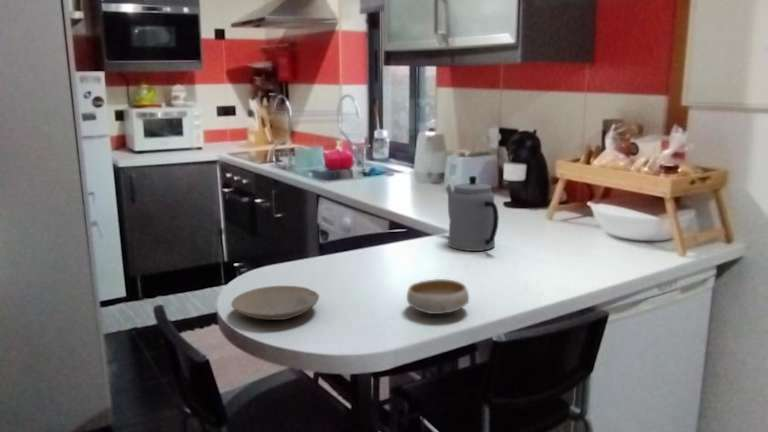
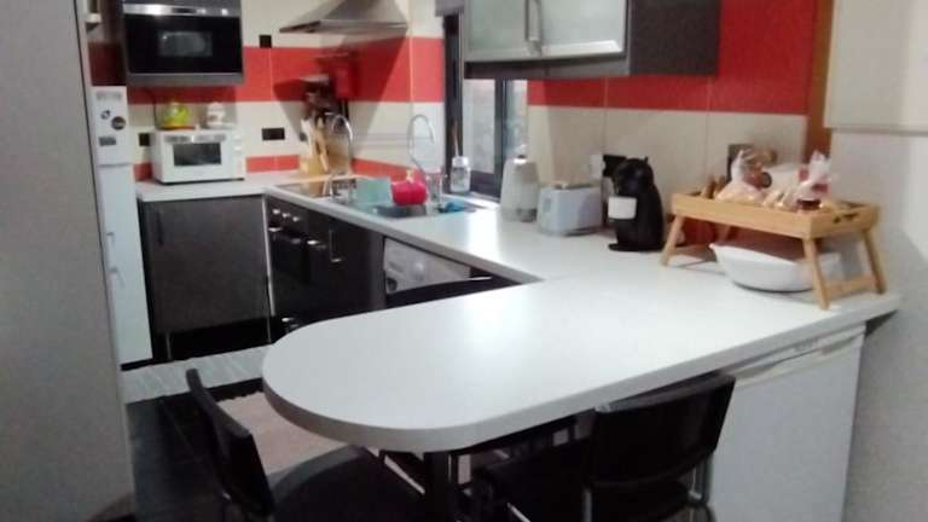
- teapot [445,175,500,252]
- plate [230,285,320,321]
- bowl [406,278,470,315]
